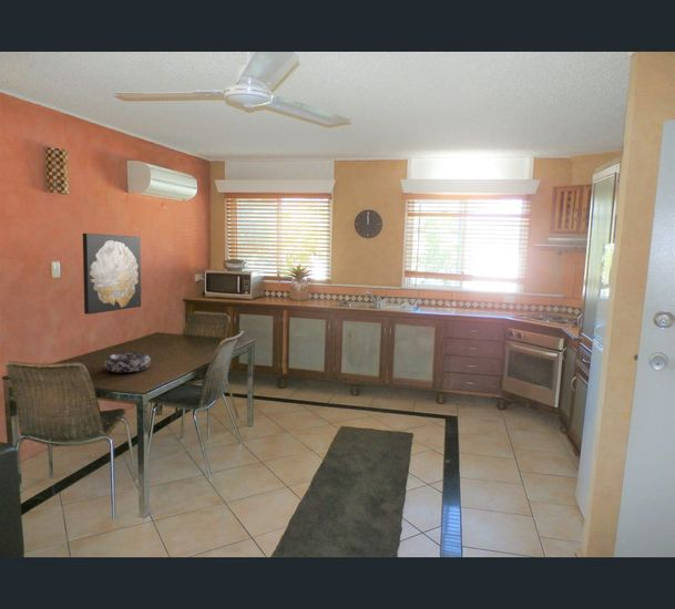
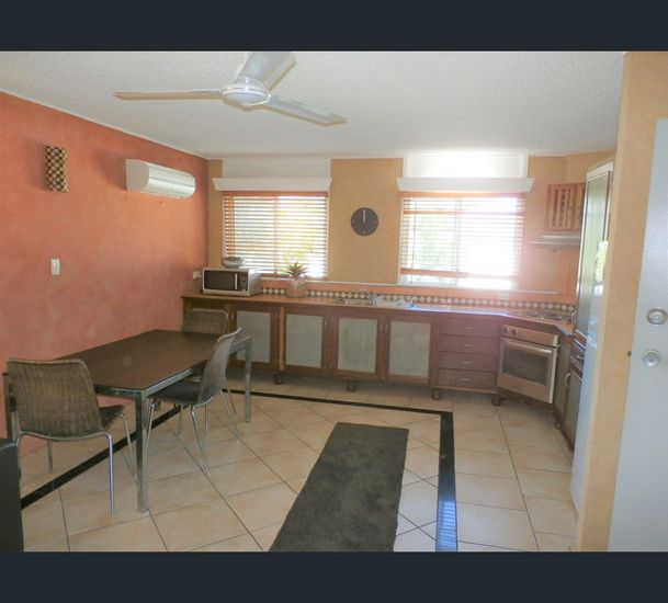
- wall art [82,233,142,316]
- decorative bowl [103,351,152,373]
